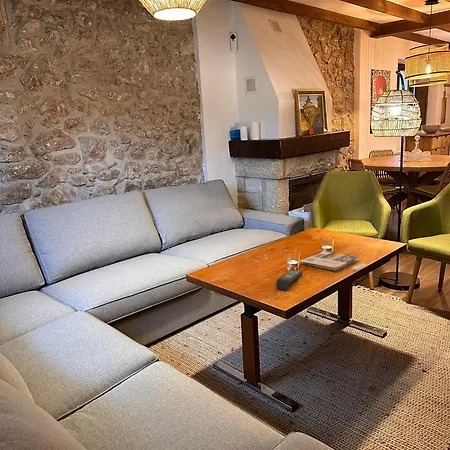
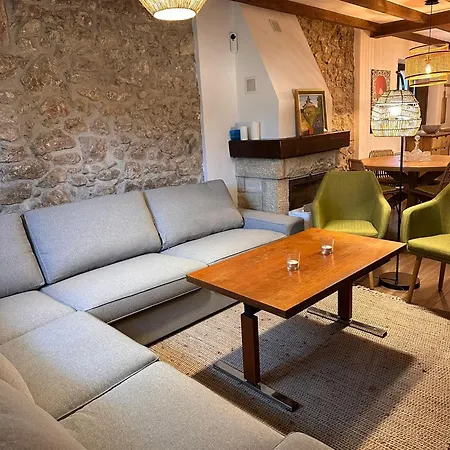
- remote control [275,269,303,291]
- magazine [300,250,368,271]
